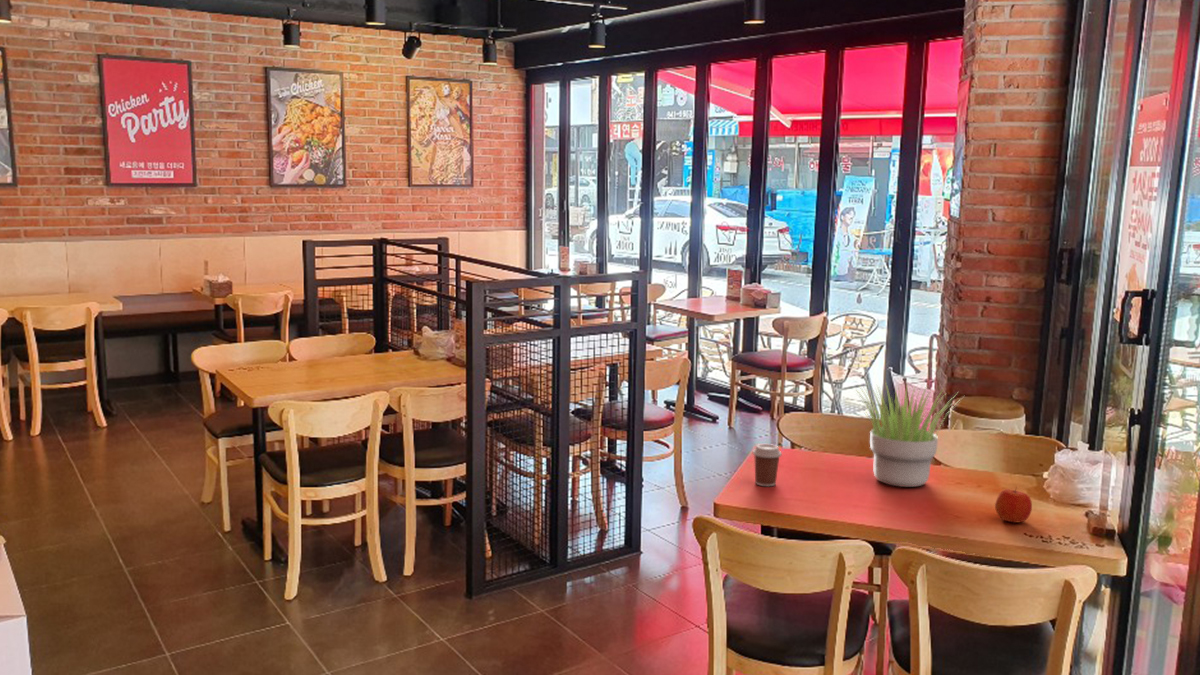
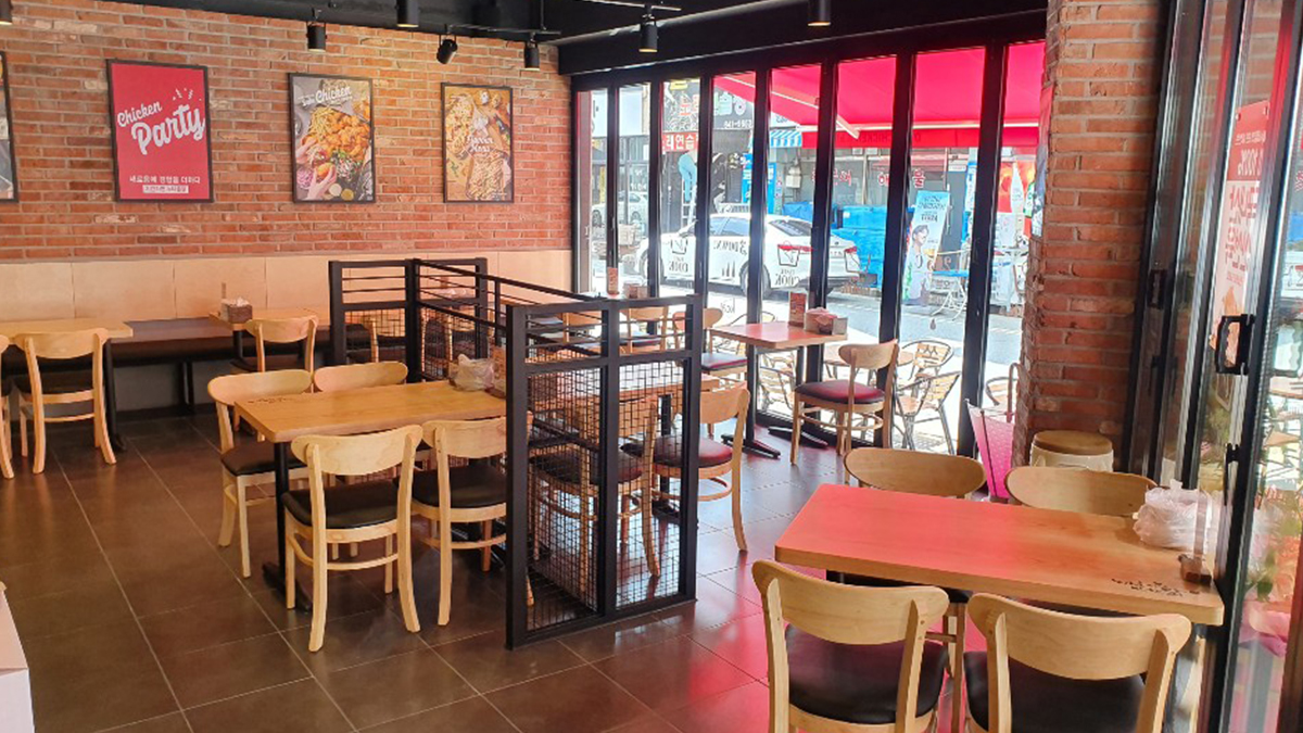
- apple [994,486,1033,523]
- coffee cup [751,443,783,487]
- potted plant [853,380,964,488]
